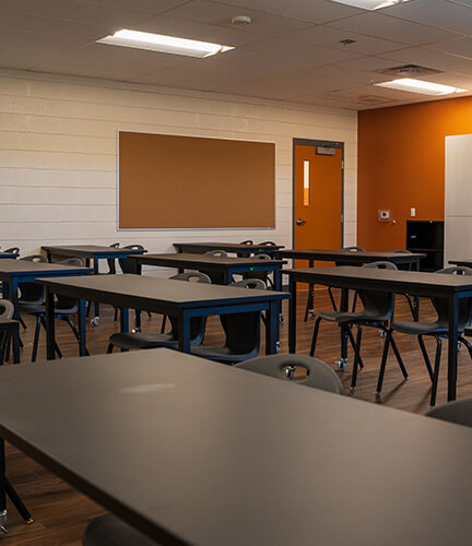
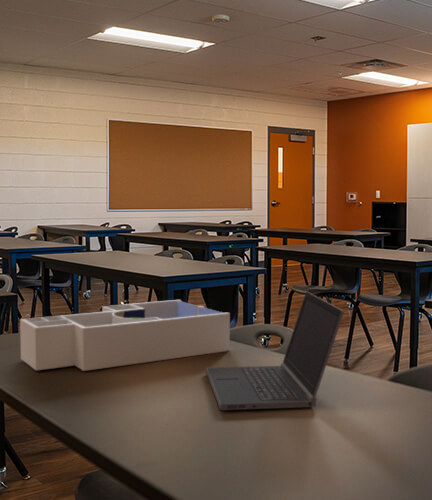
+ desk organizer [19,299,231,372]
+ laptop computer [205,291,345,411]
